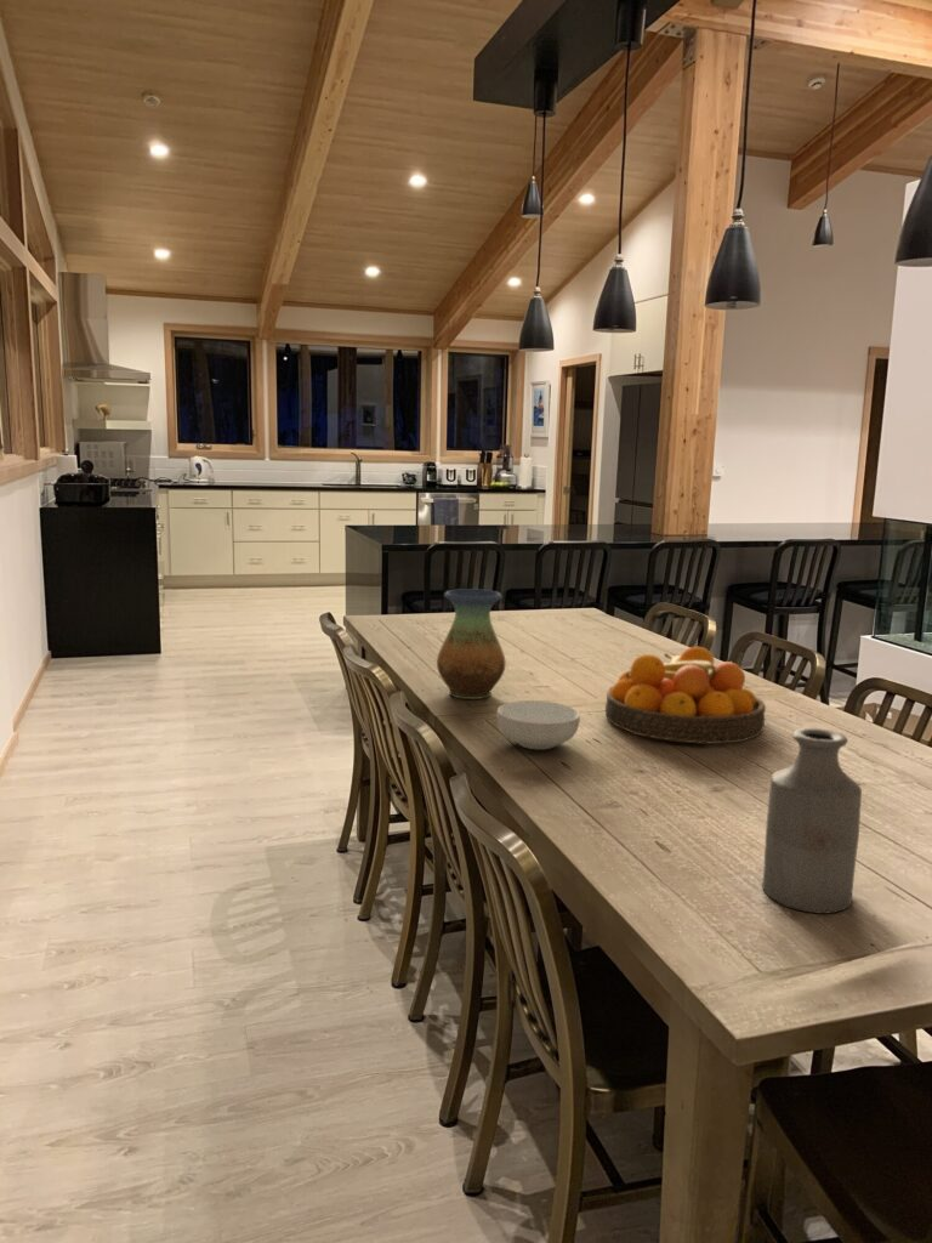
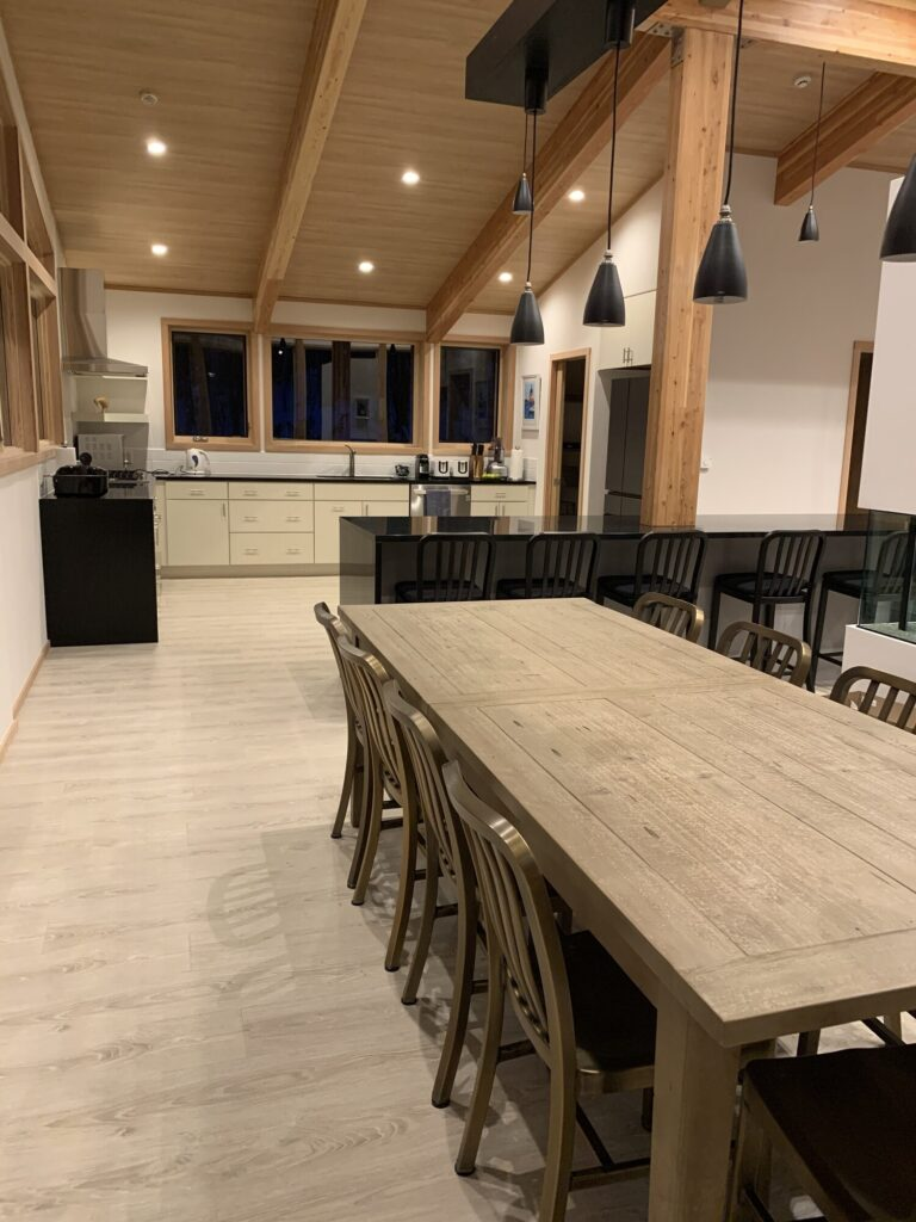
- fruit bowl [604,646,767,745]
- cereal bowl [496,699,581,750]
- vase [436,588,506,700]
- bottle [761,727,863,915]
